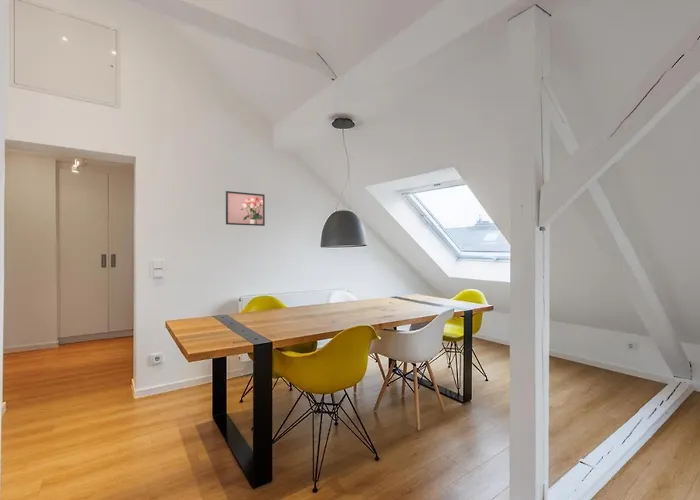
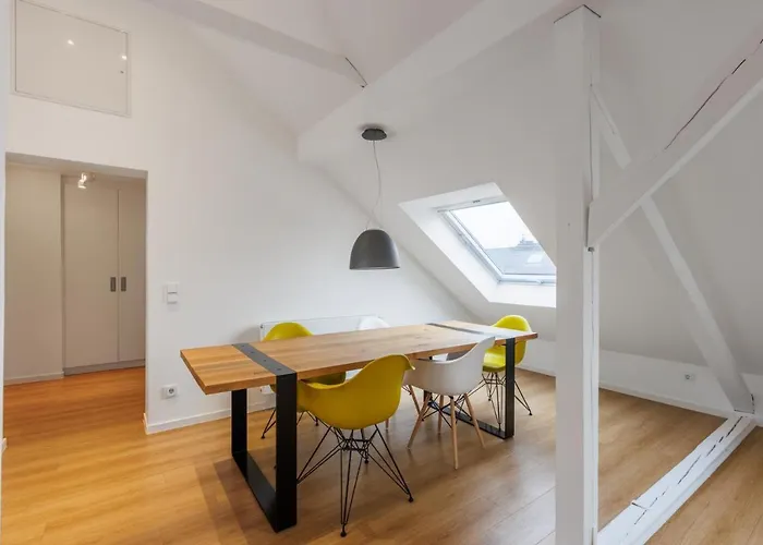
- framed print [225,190,266,227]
